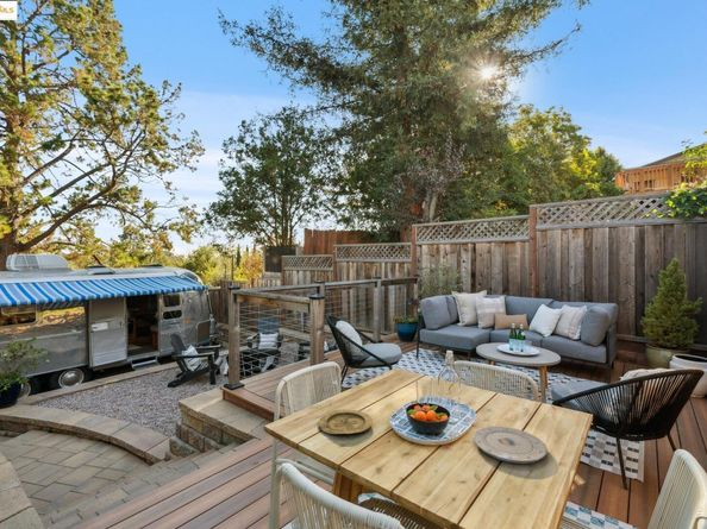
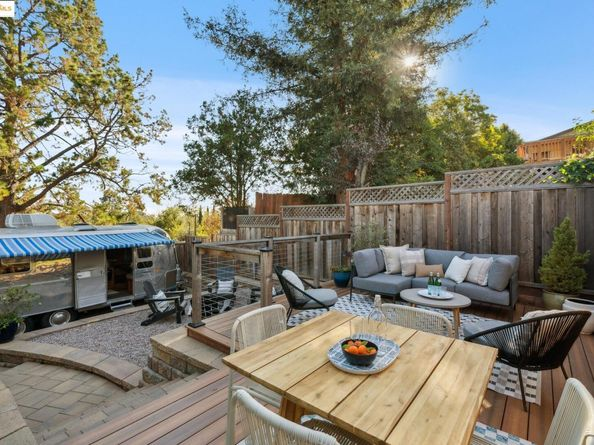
- plate [318,408,374,435]
- plate [471,426,549,465]
